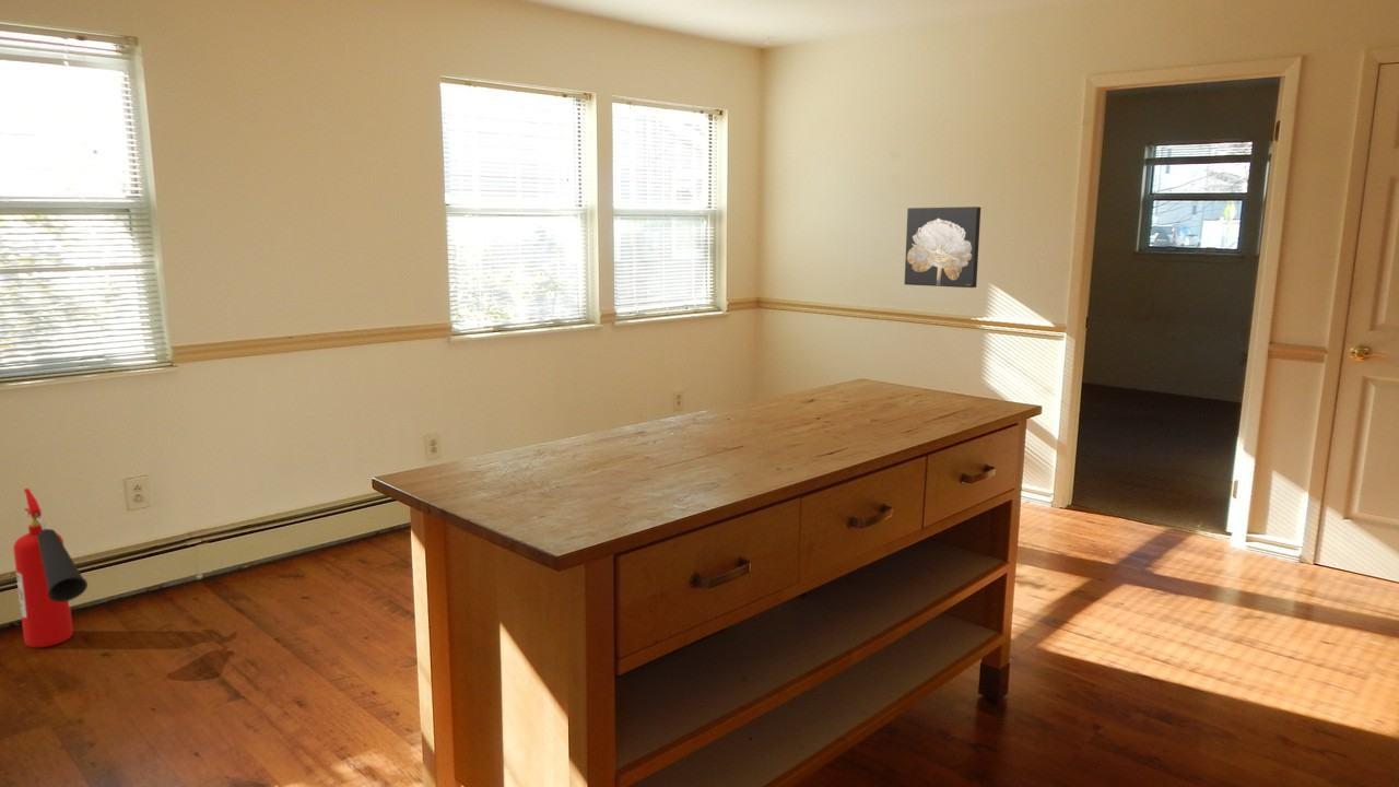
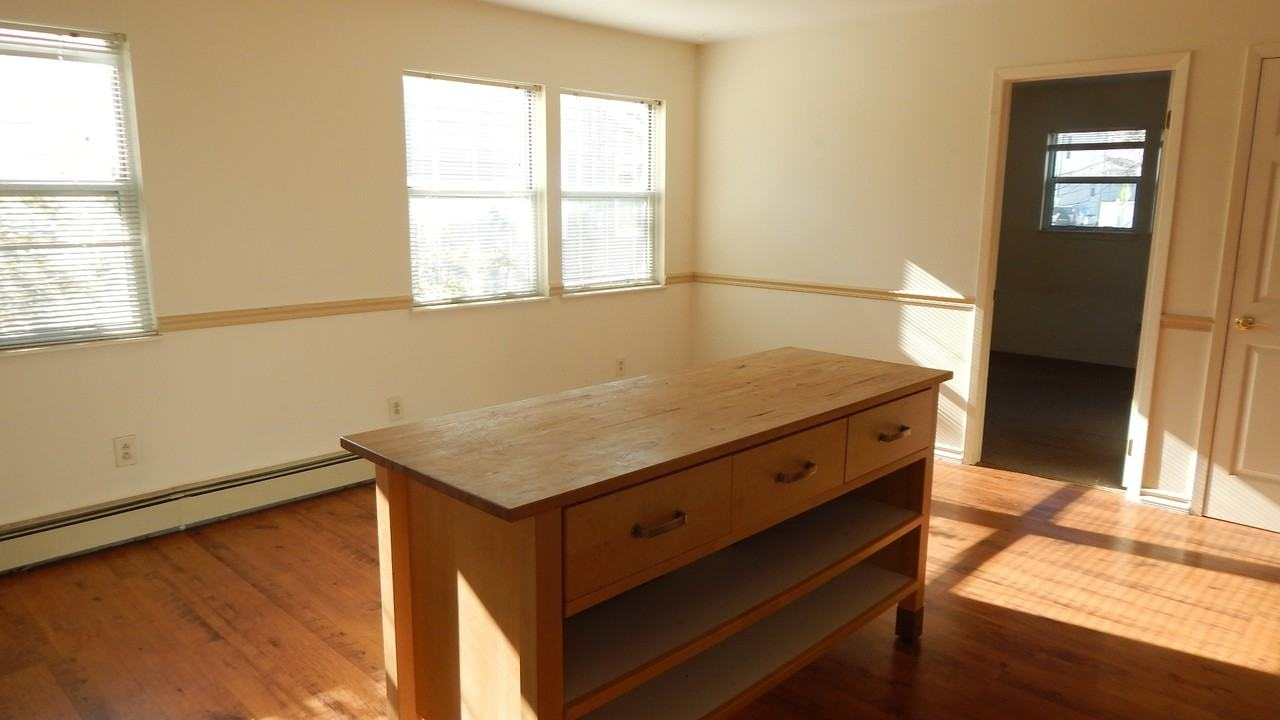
- wall art [904,205,981,289]
- fire extinguisher [12,488,89,648]
